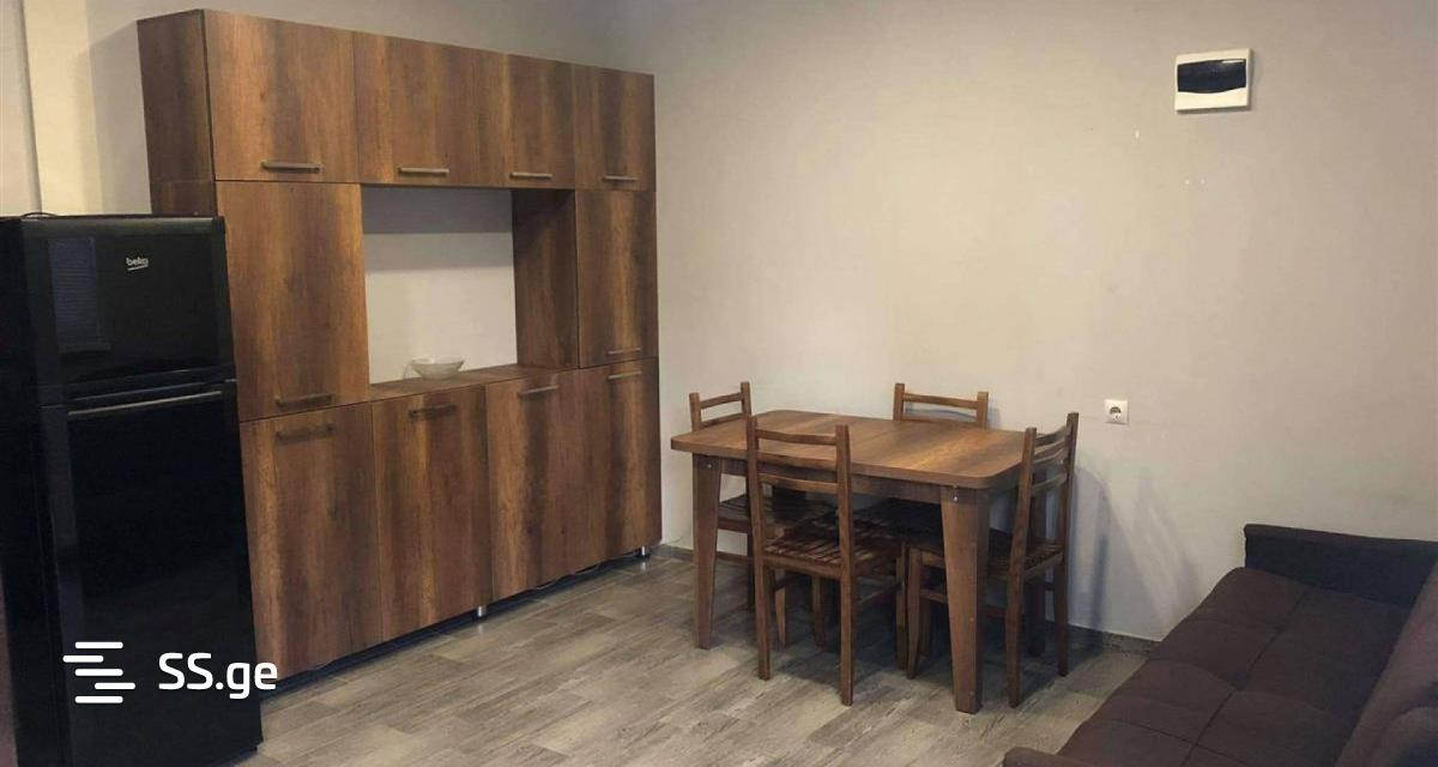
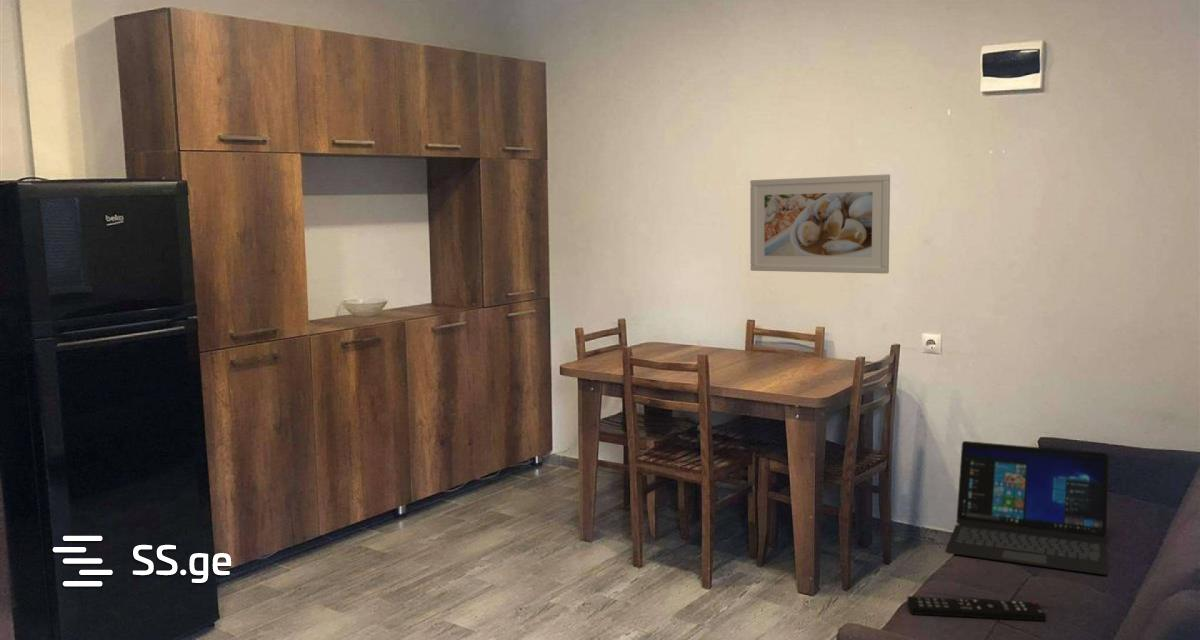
+ laptop [944,440,1110,576]
+ remote control [906,595,1047,622]
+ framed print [749,173,891,275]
